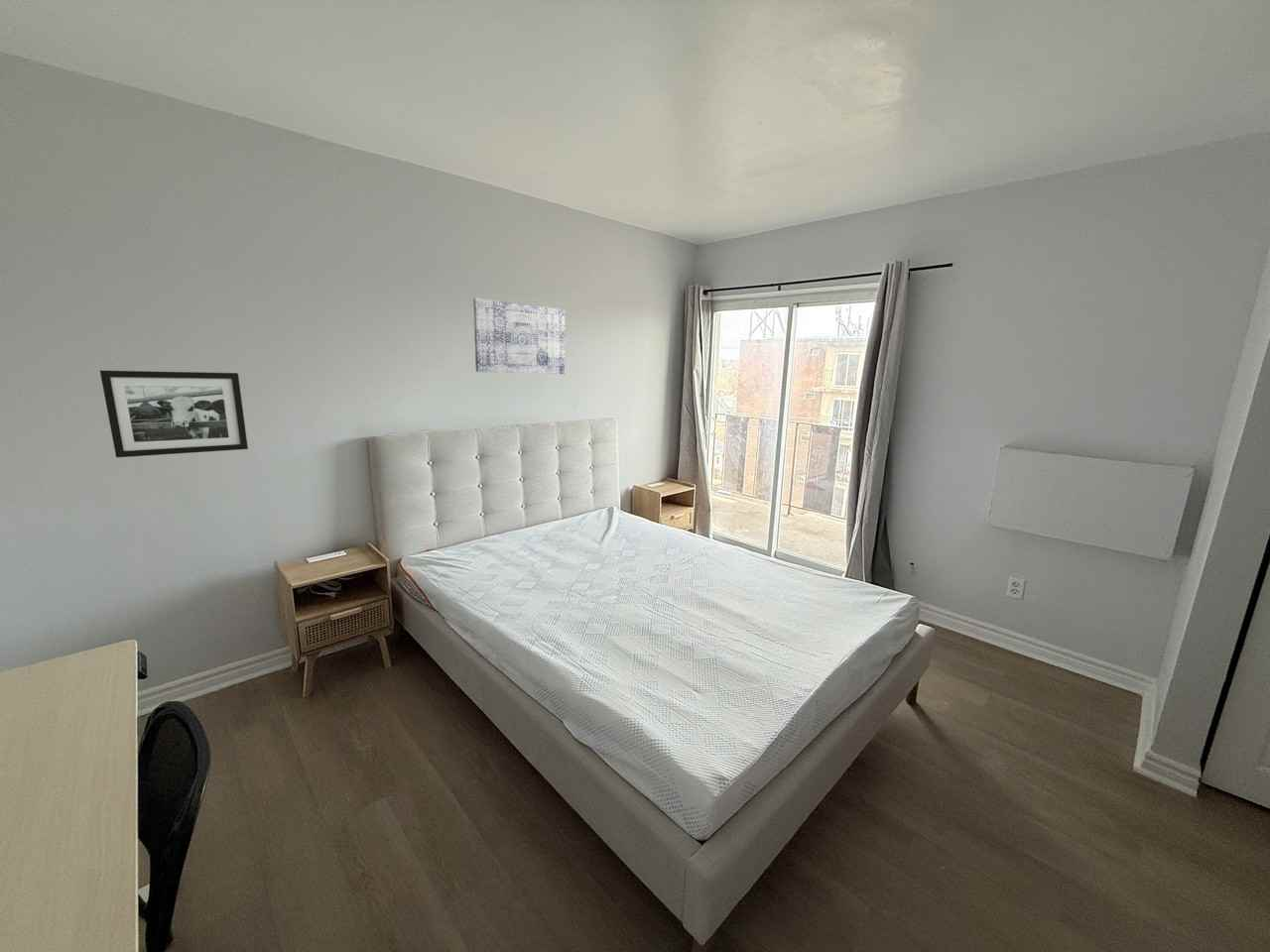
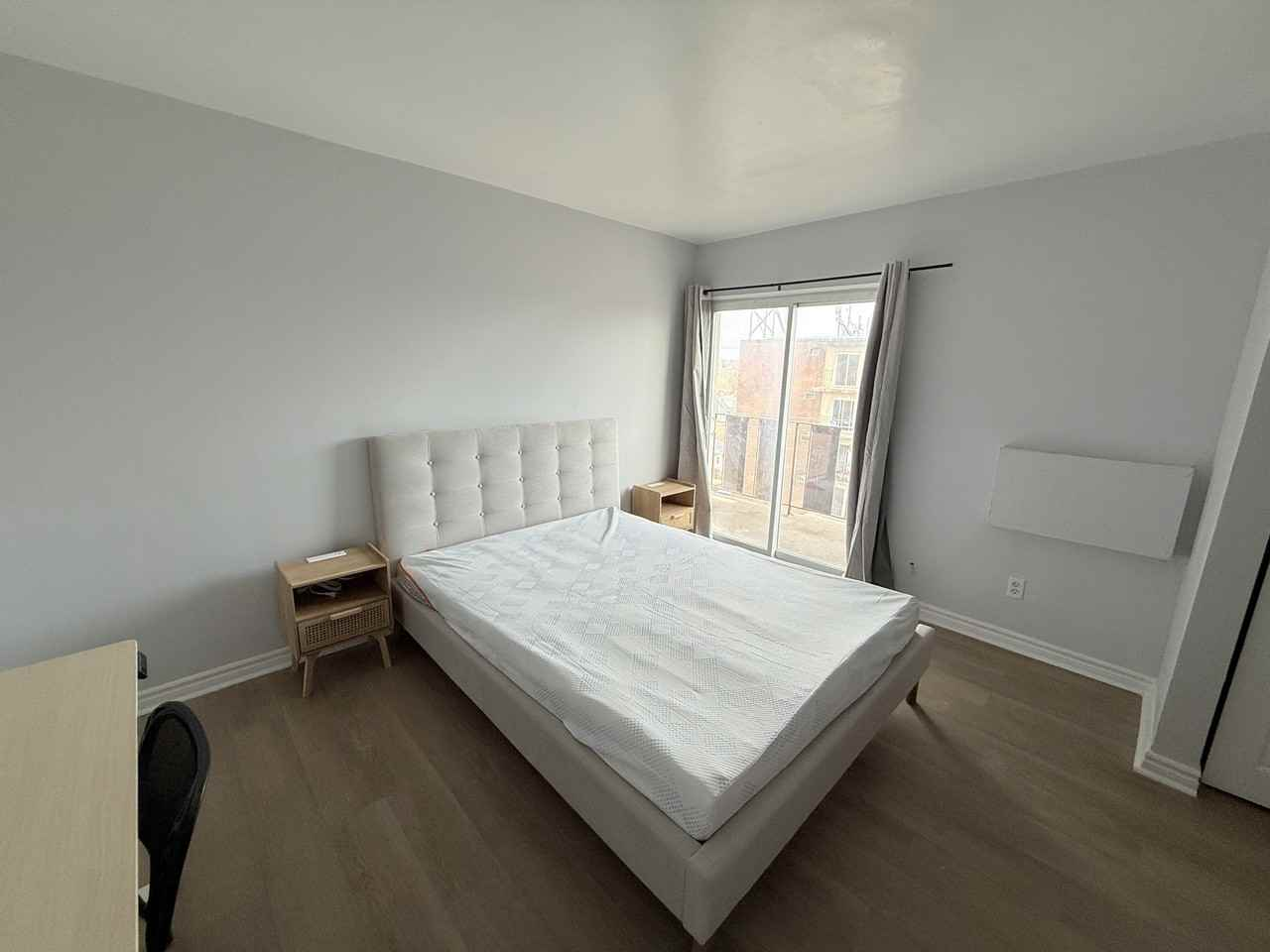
- wall art [472,297,566,375]
- picture frame [99,370,249,458]
